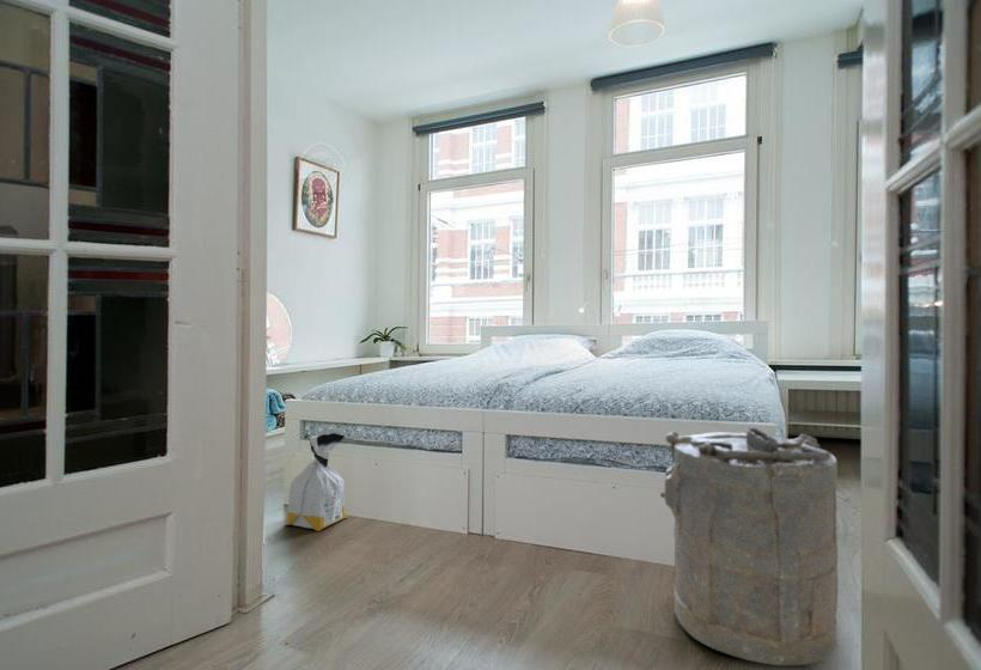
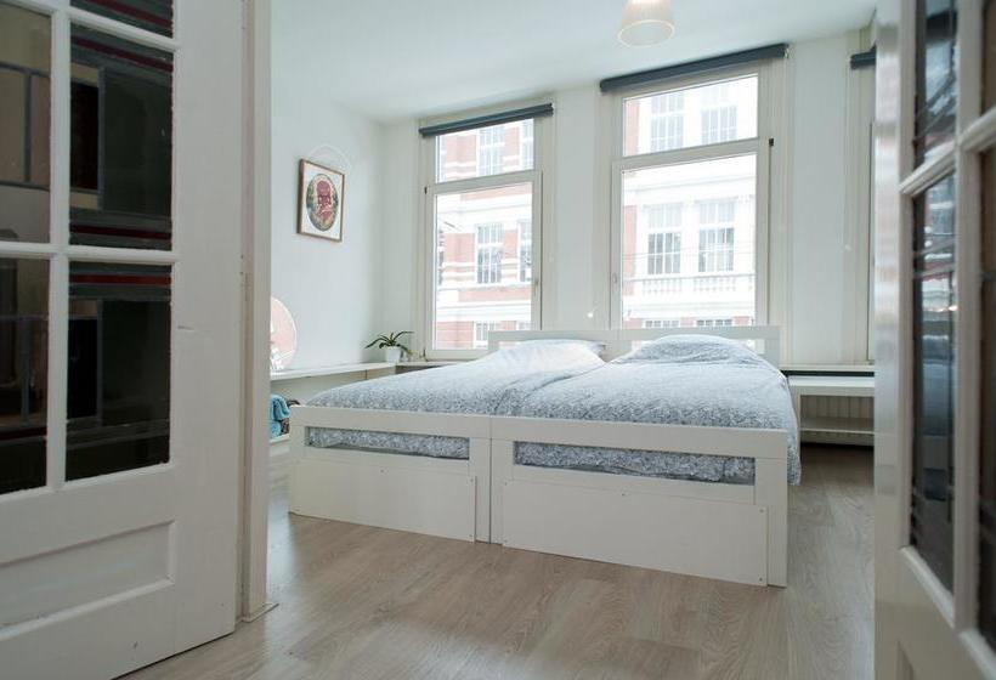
- laundry hamper [659,427,840,666]
- bag [285,428,348,532]
